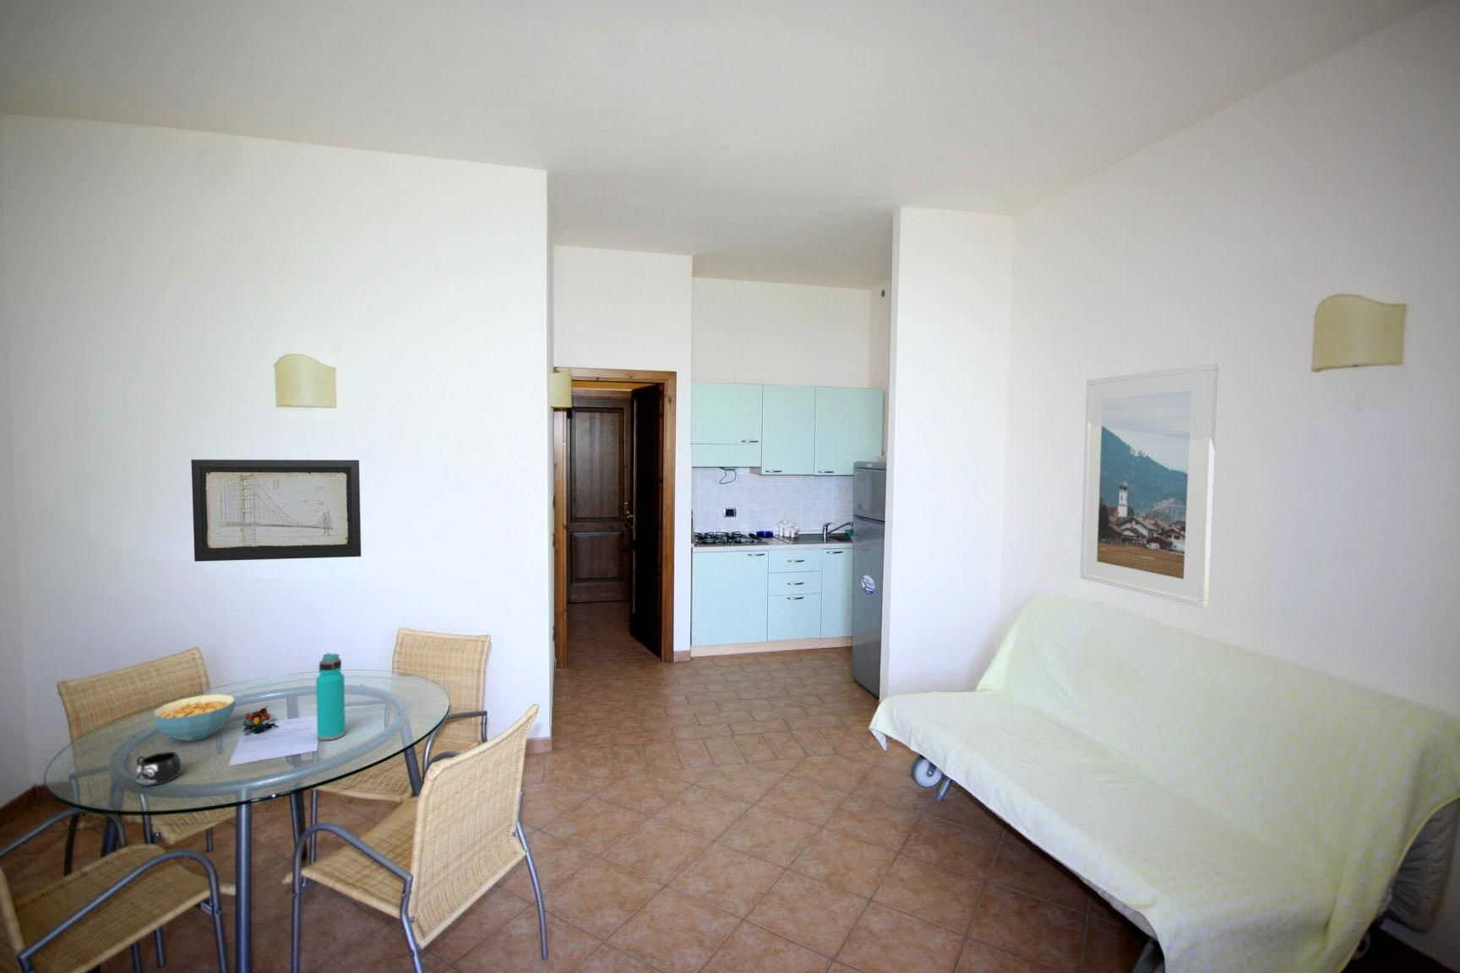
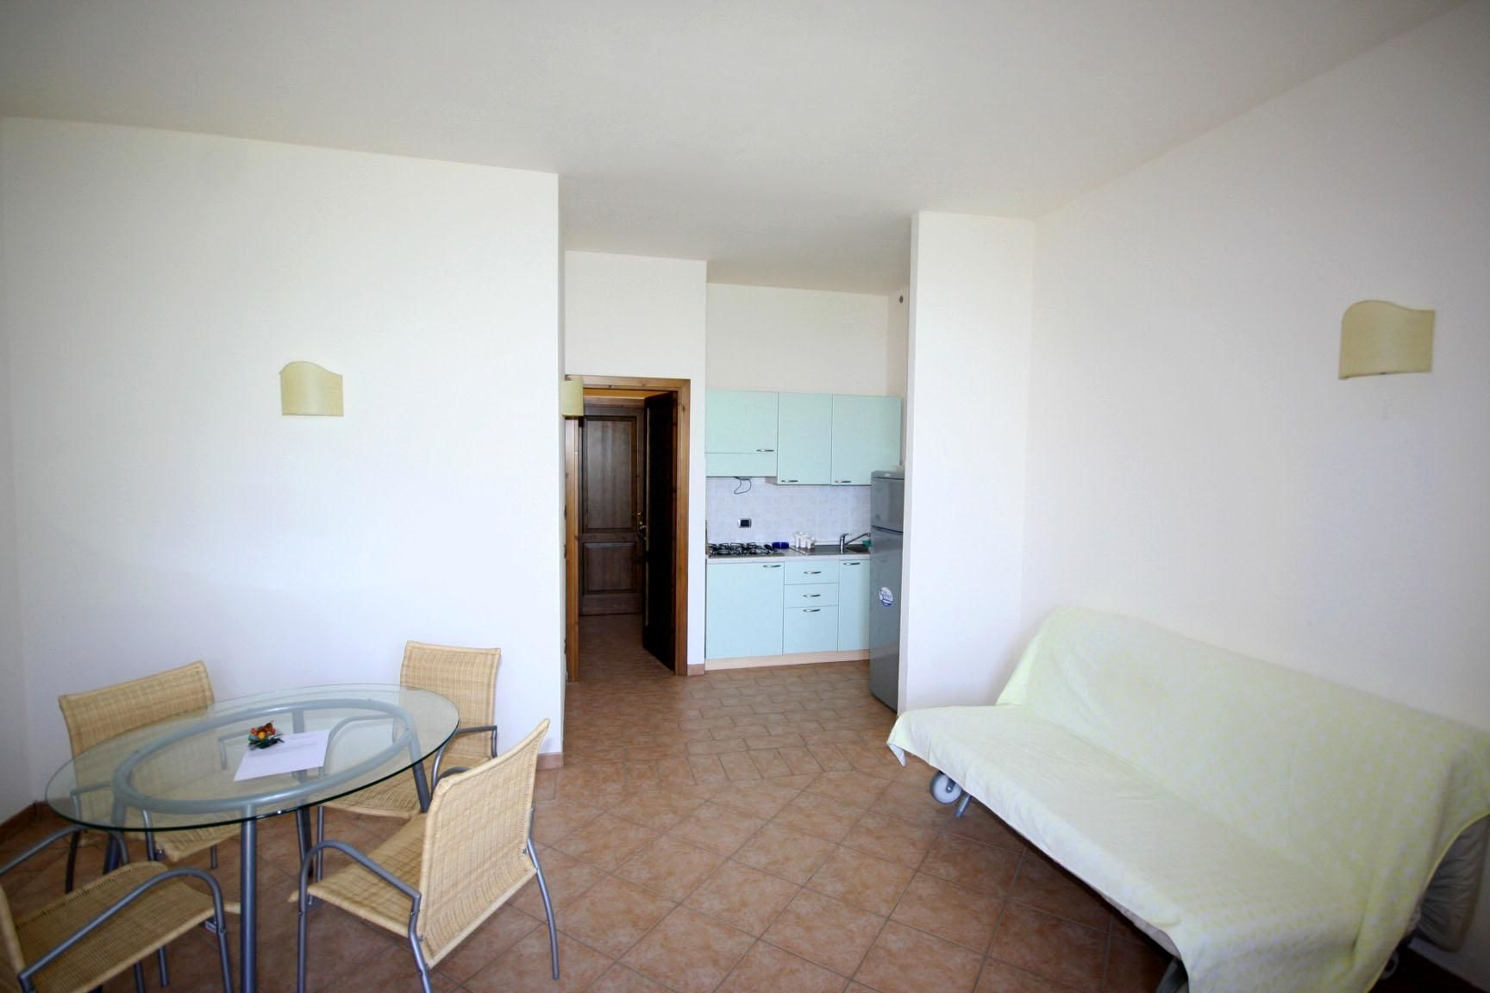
- mug [135,750,184,786]
- water bottle [315,652,347,742]
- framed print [1079,363,1219,609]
- cereal bowl [152,694,237,743]
- wall art [190,458,362,563]
